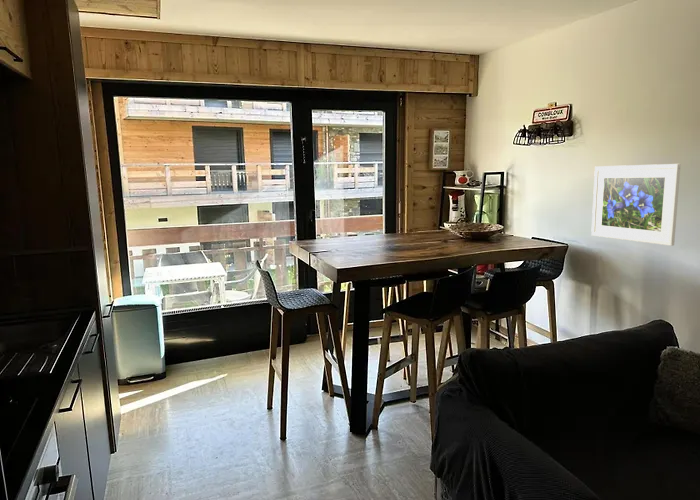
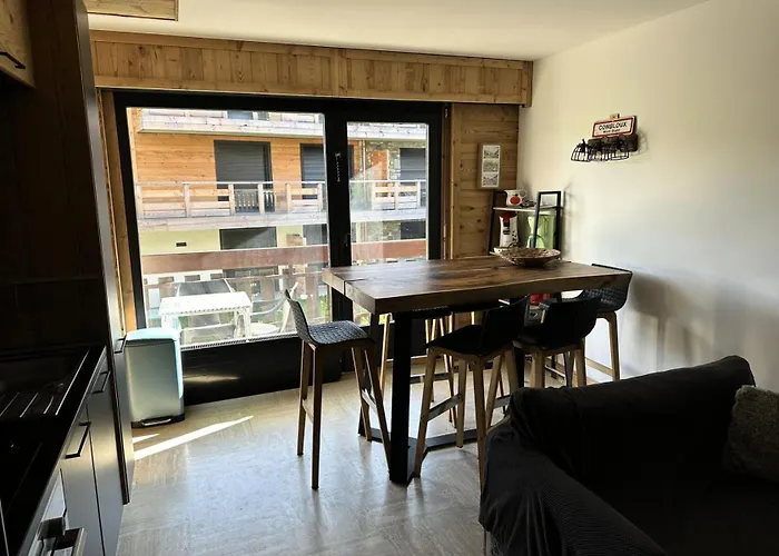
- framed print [590,163,682,247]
